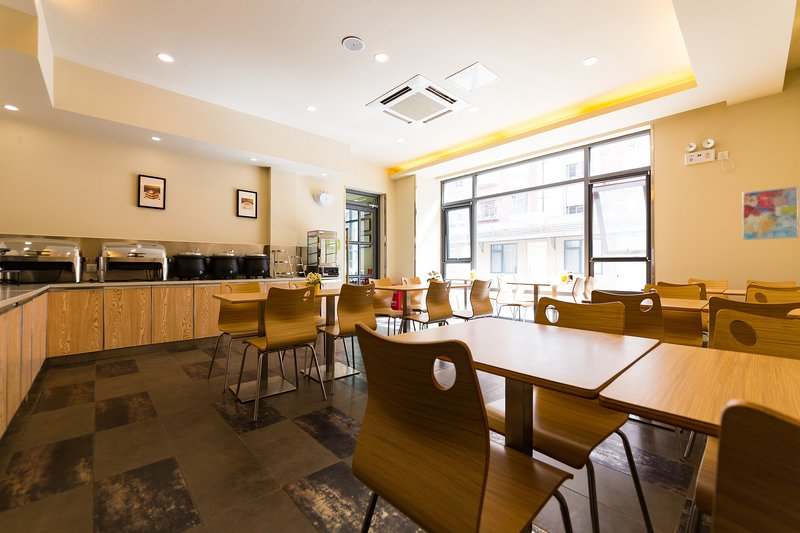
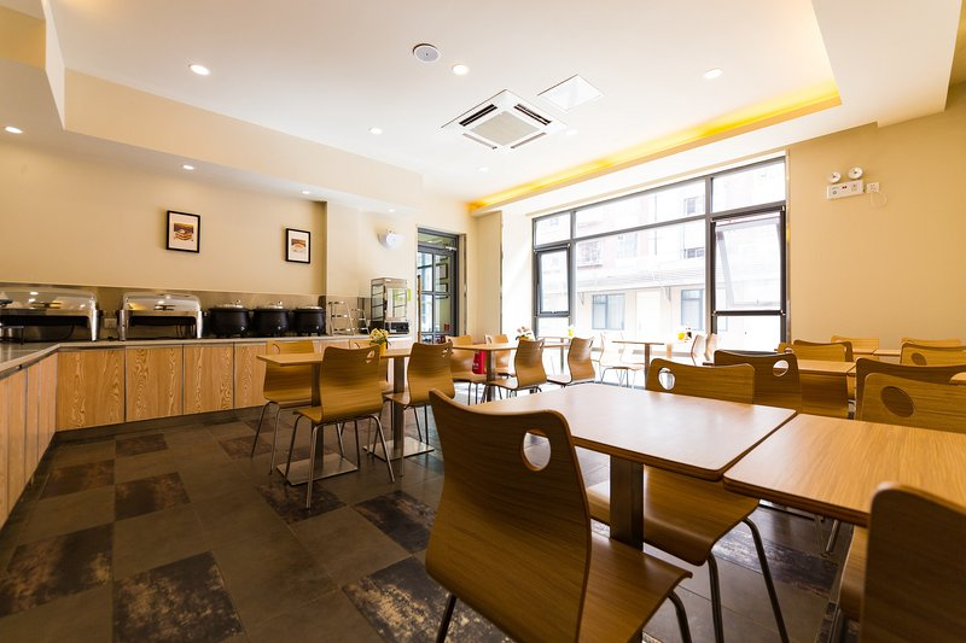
- wall art [741,185,800,241]
